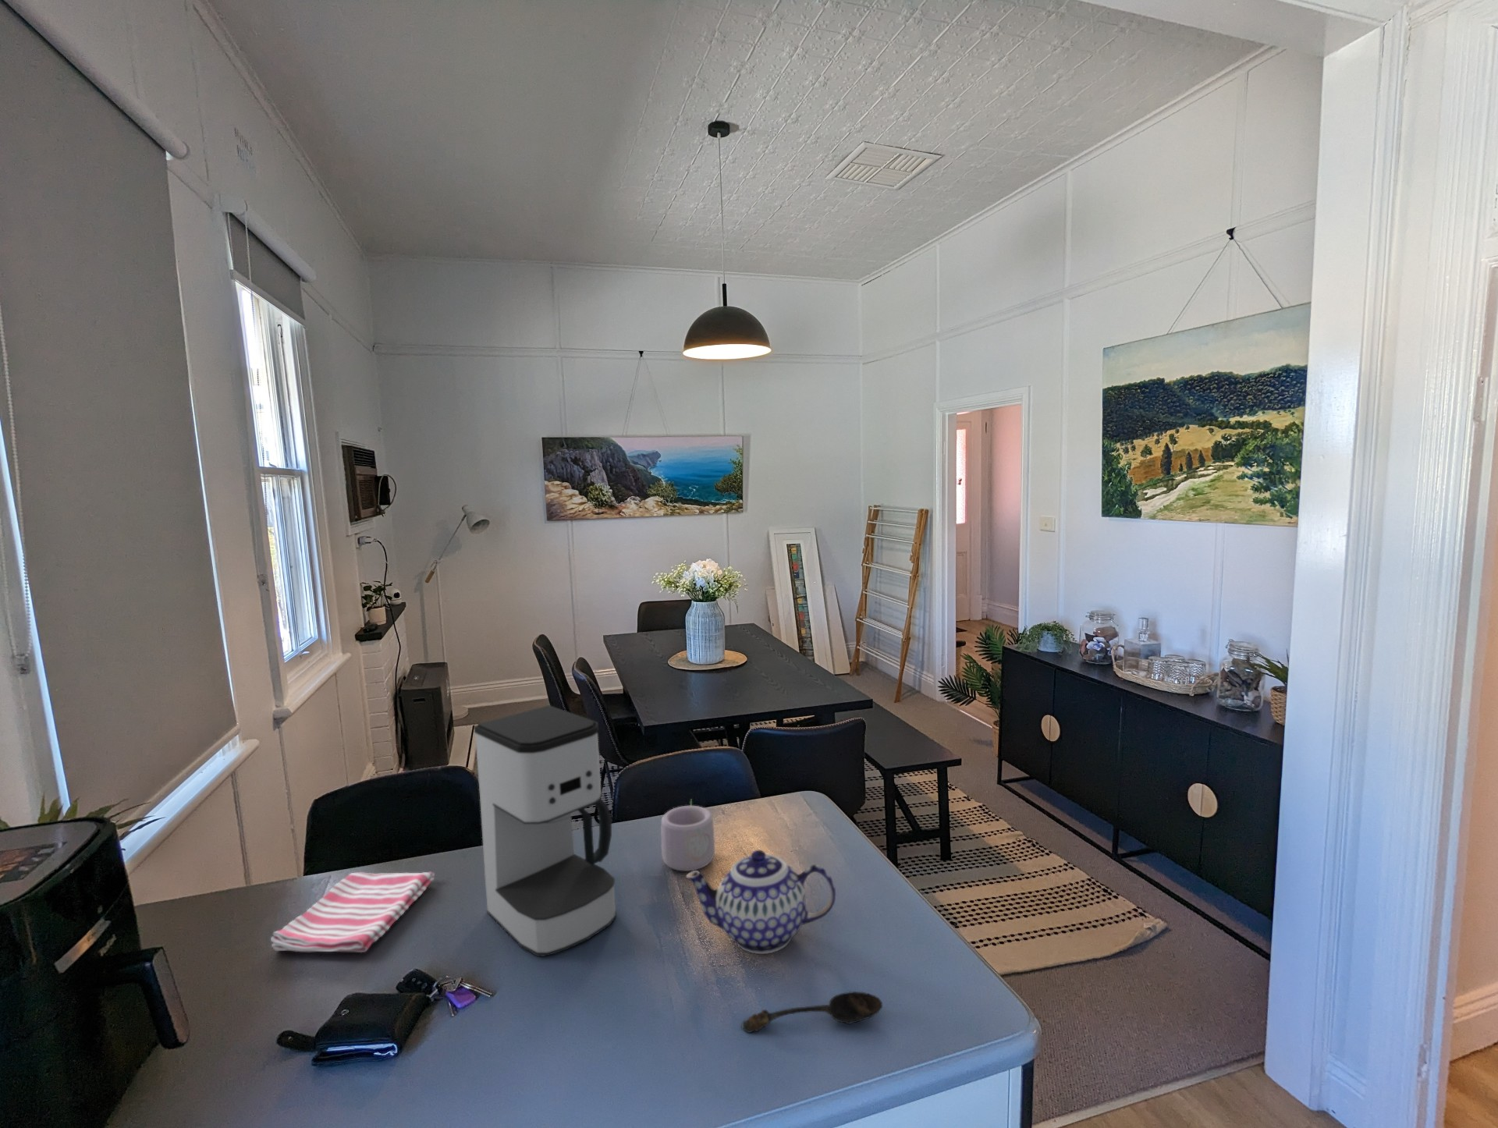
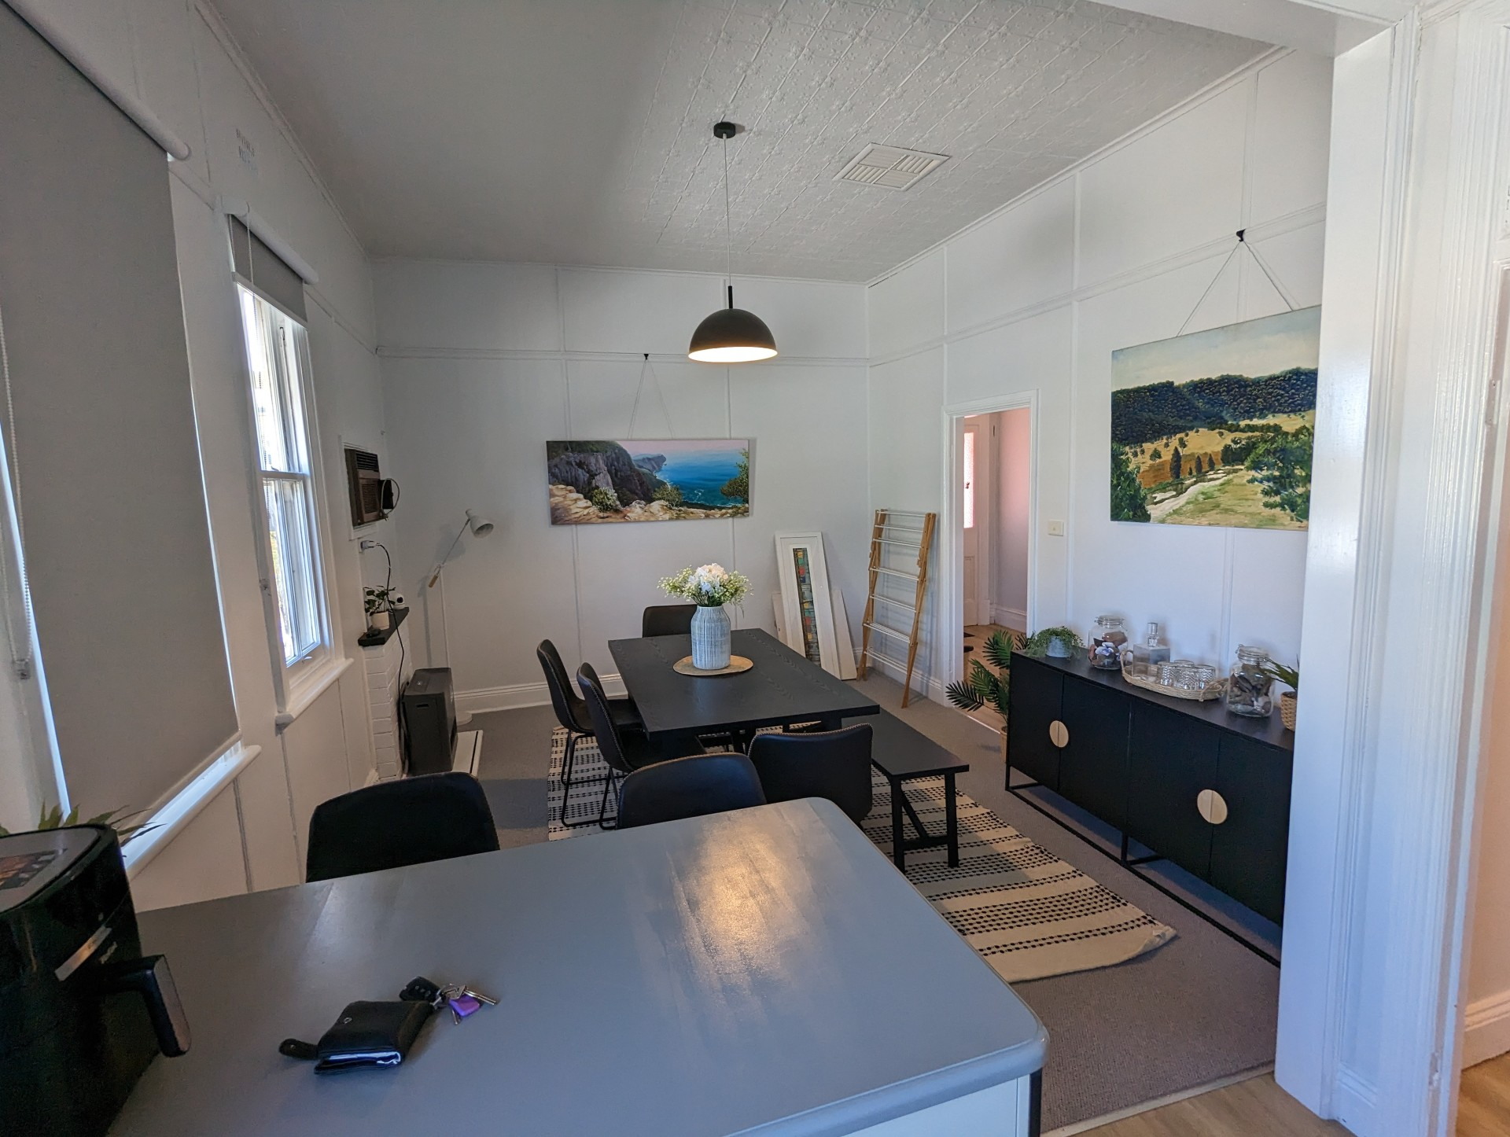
- mug [649,799,716,876]
- teapot [685,850,837,955]
- dish towel [270,871,435,954]
- spoon [741,991,883,1033]
- coffee maker [473,705,617,956]
